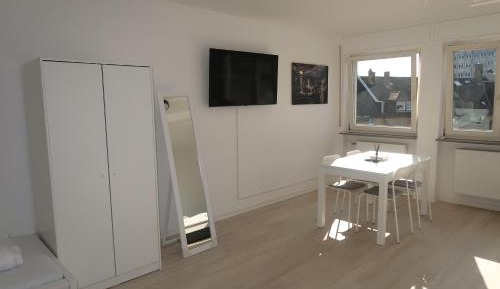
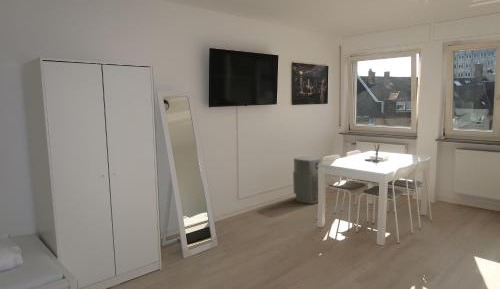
+ air purifier [292,156,322,205]
